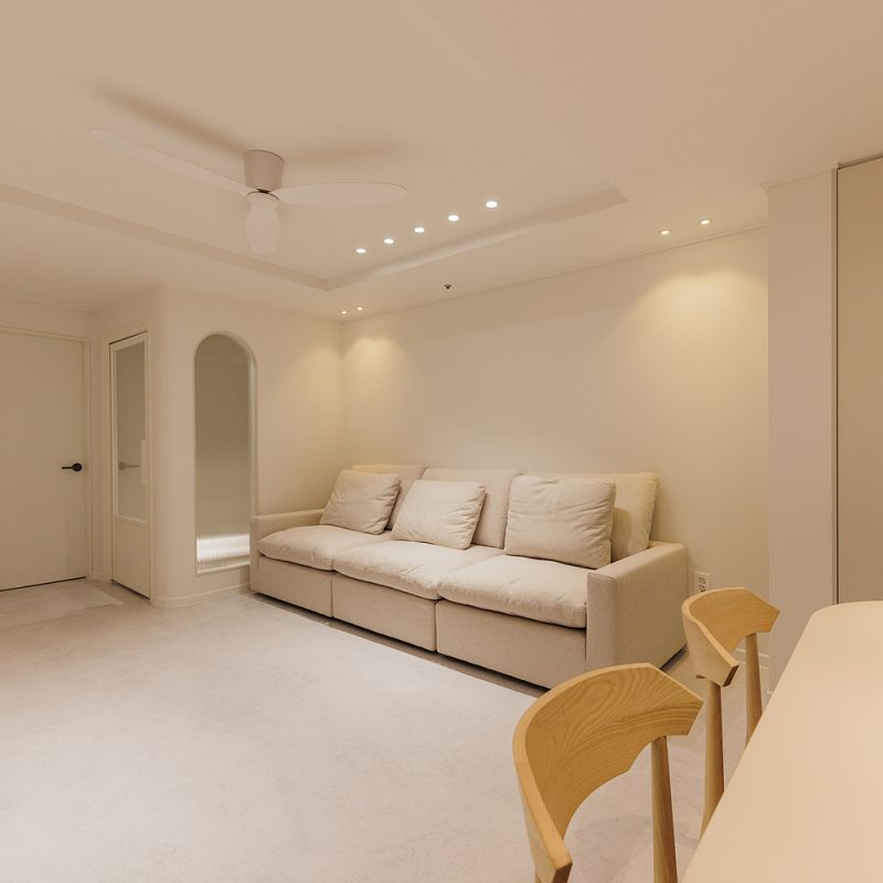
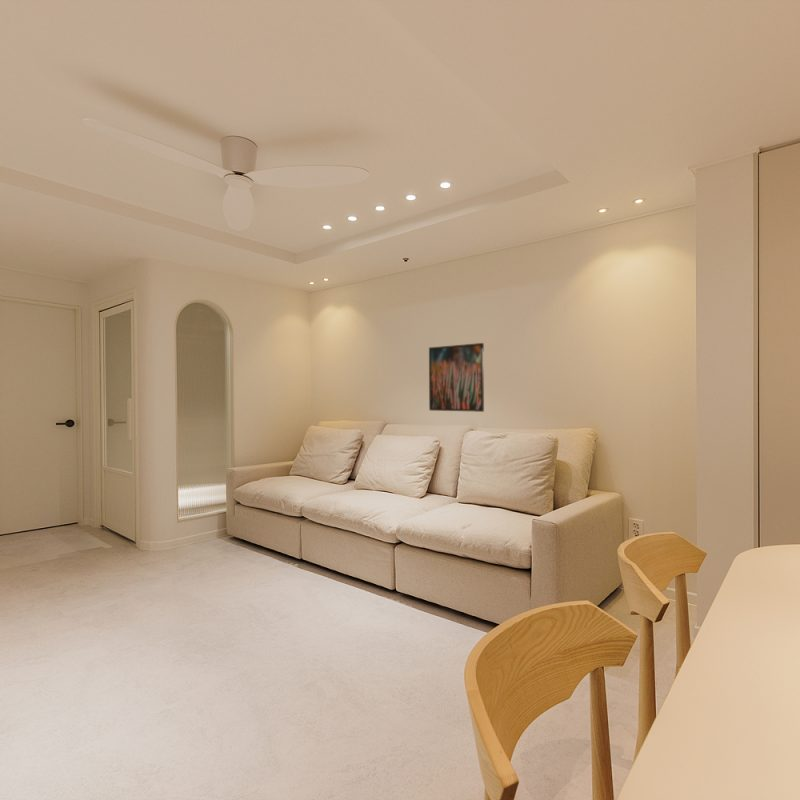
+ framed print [428,342,485,413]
